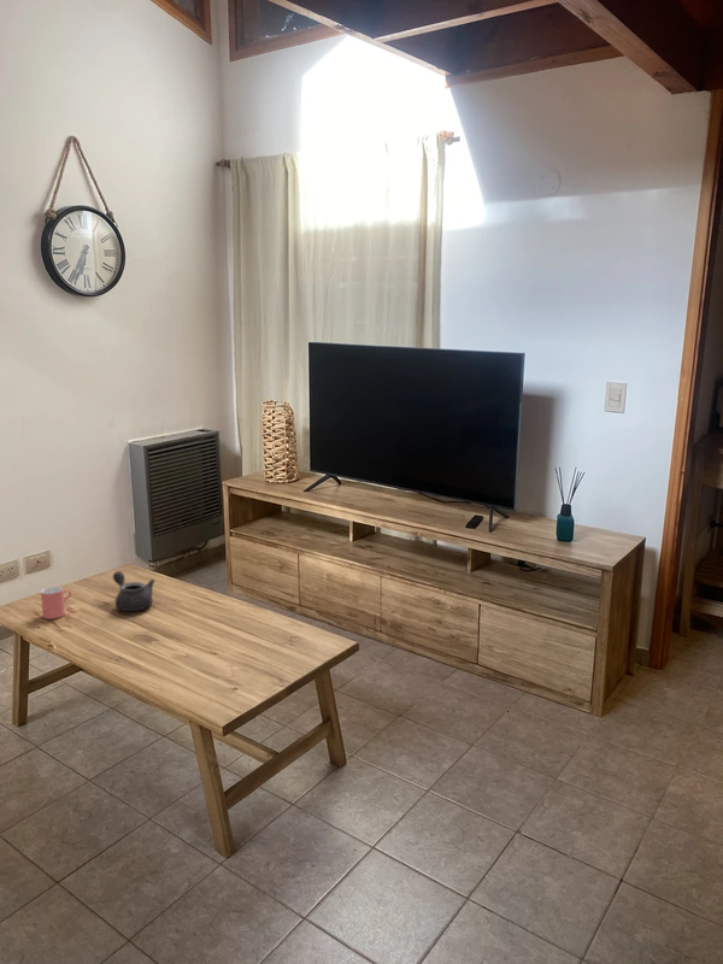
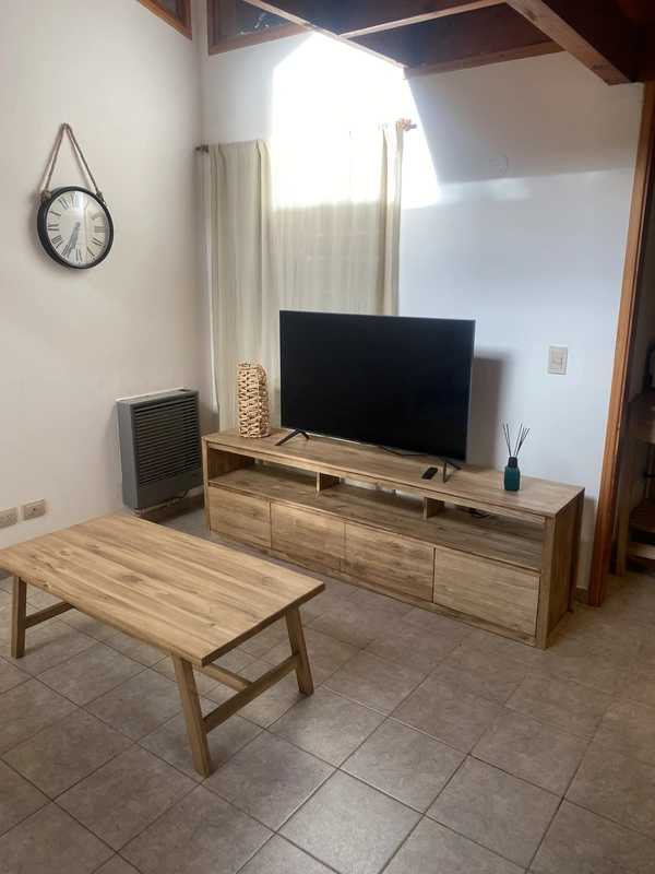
- cup [40,586,72,621]
- teapot [112,570,155,612]
